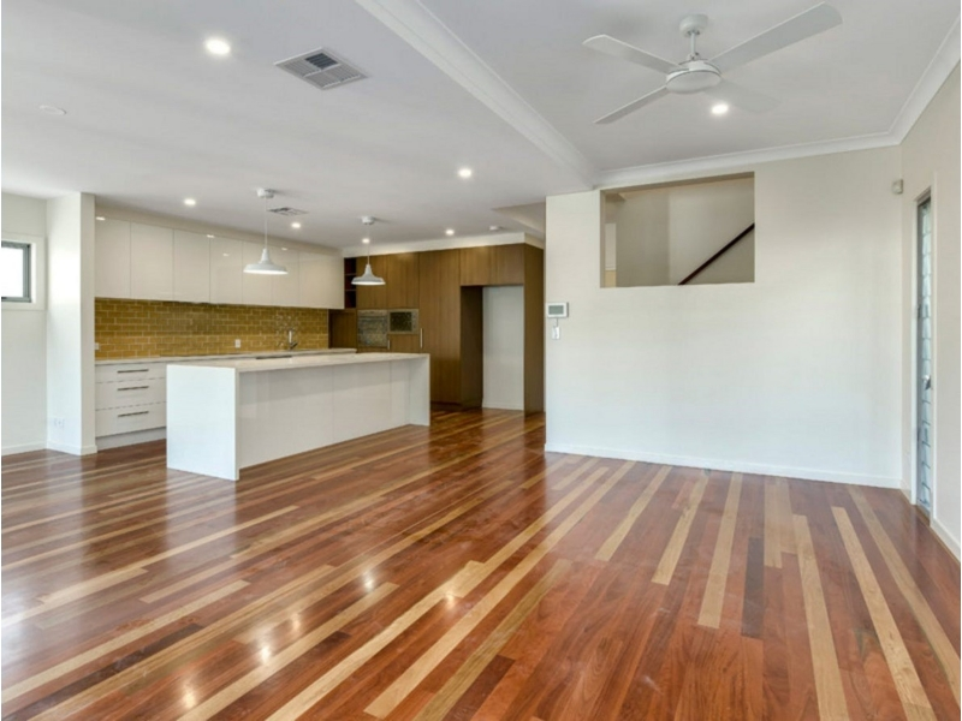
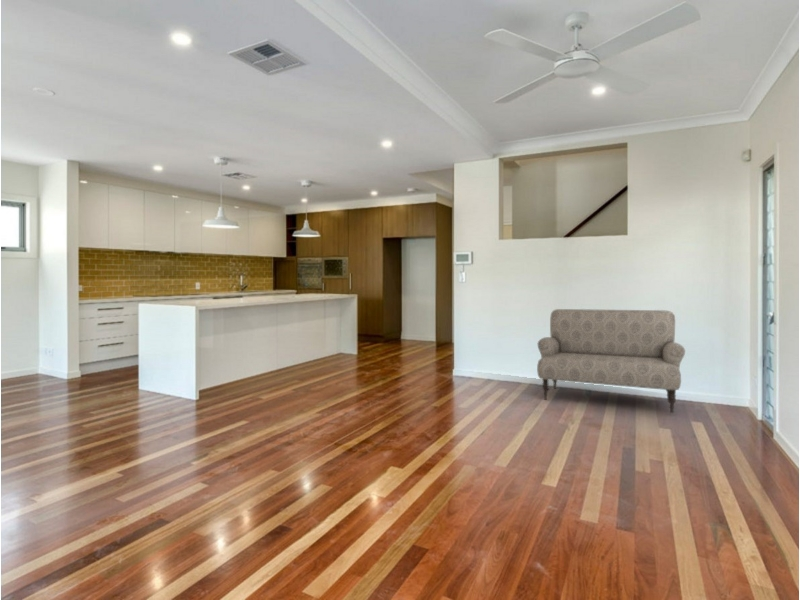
+ sofa [536,308,686,415]
